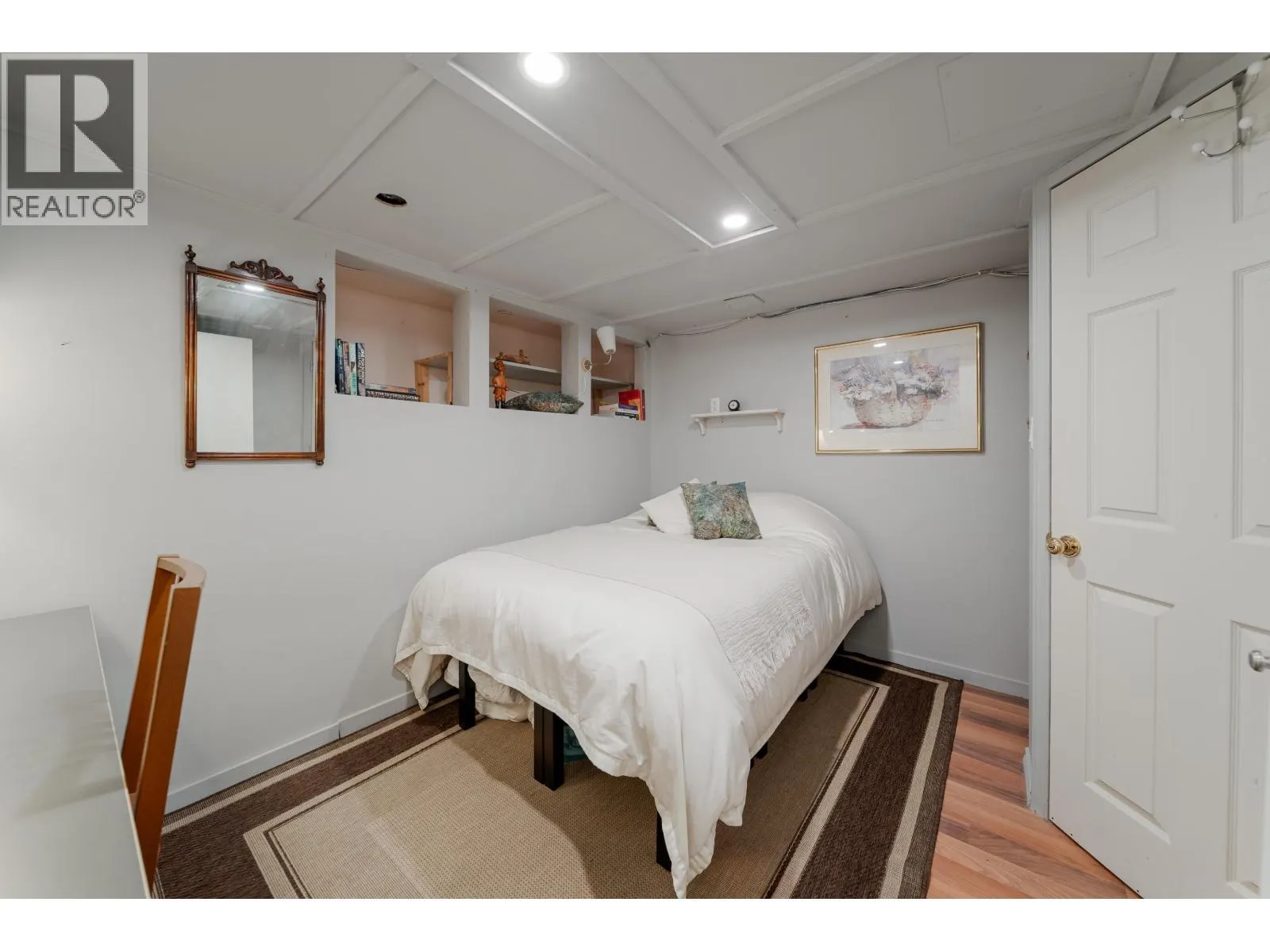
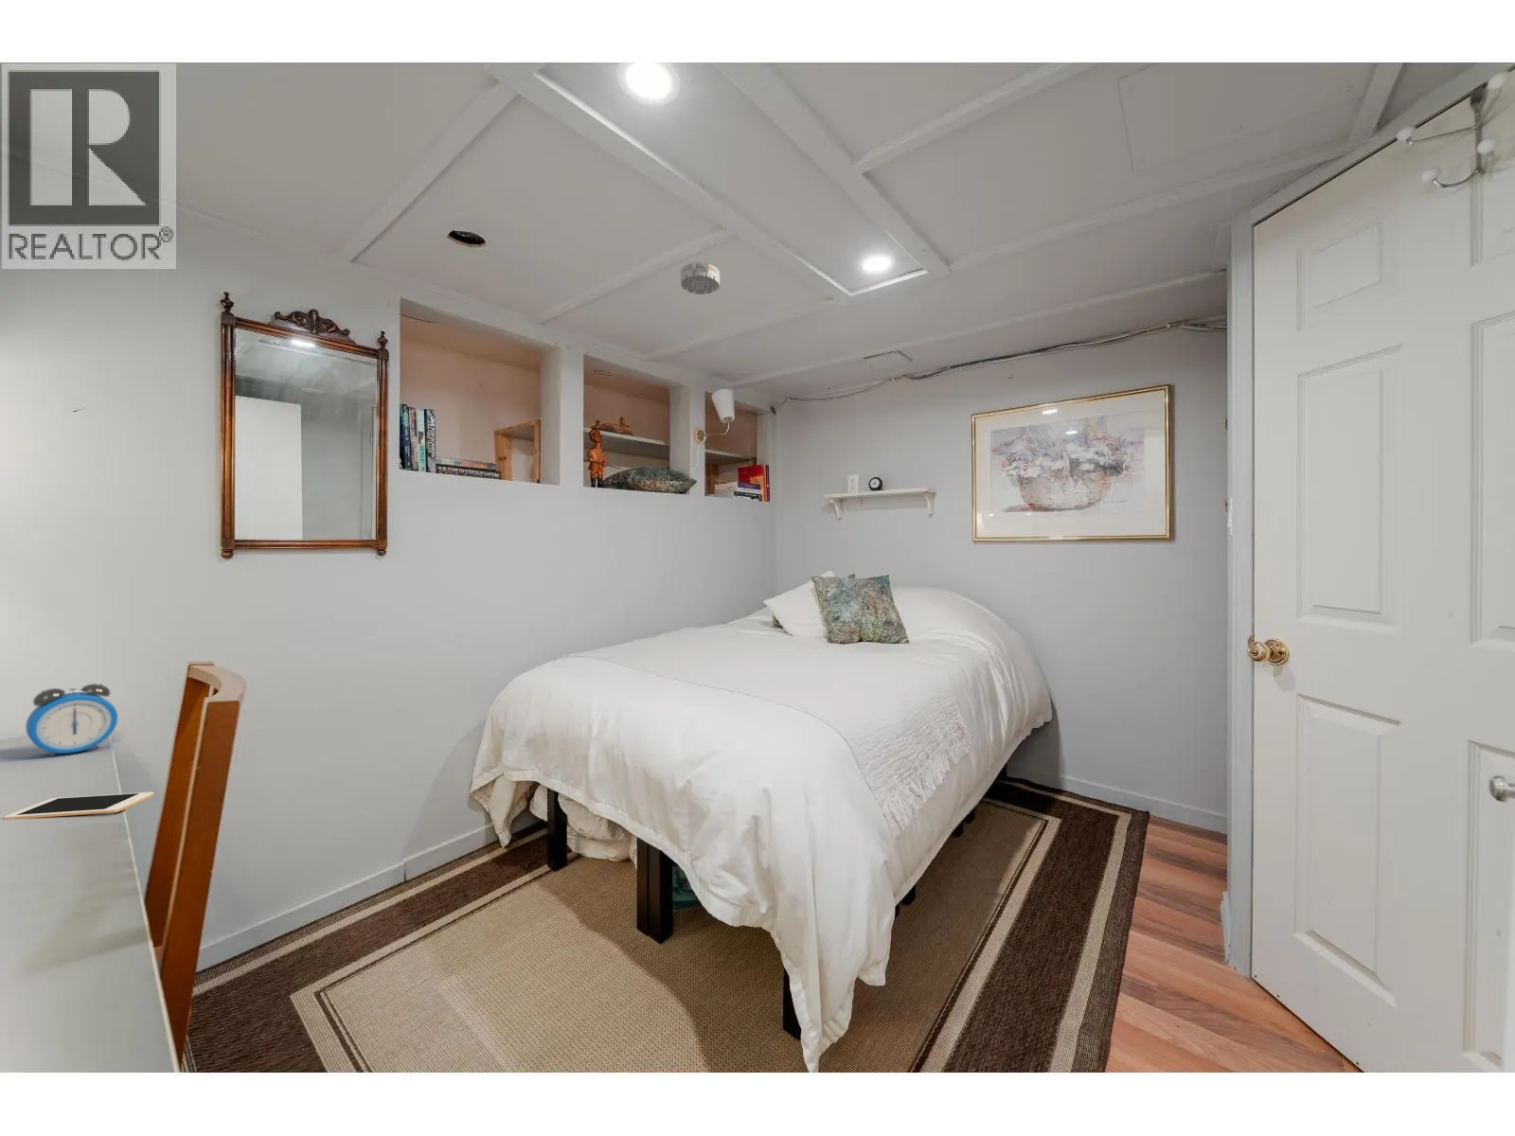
+ alarm clock [25,683,118,758]
+ cell phone [4,791,154,820]
+ smoke detector [680,260,721,296]
